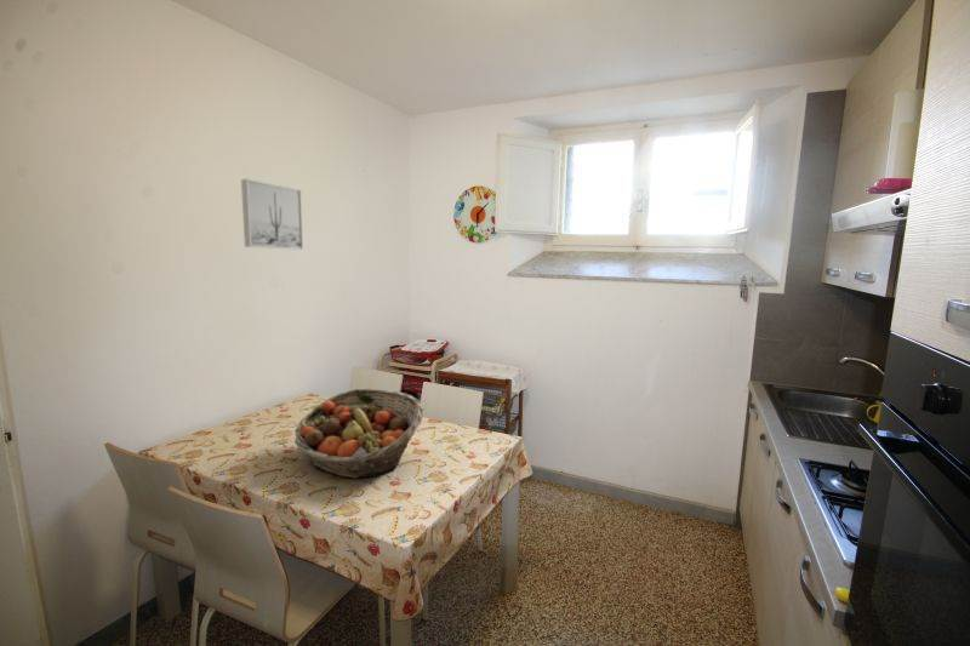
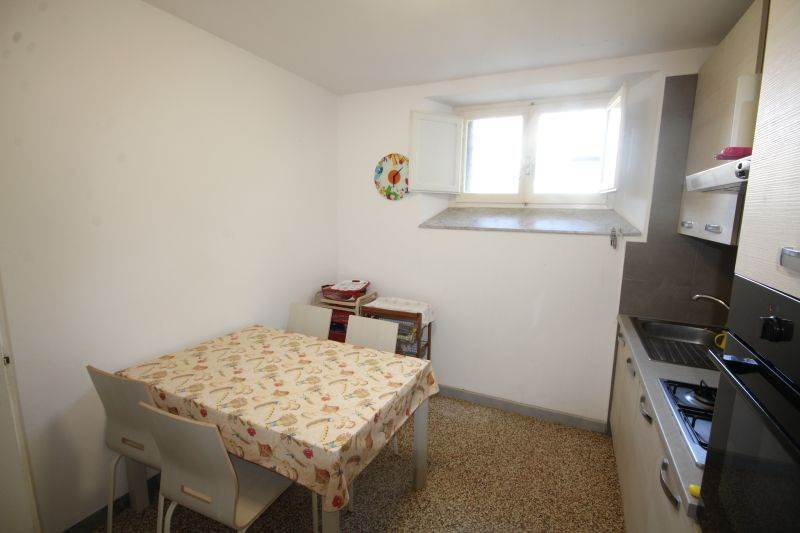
- fruit basket [293,388,424,480]
- wall art [240,178,304,251]
